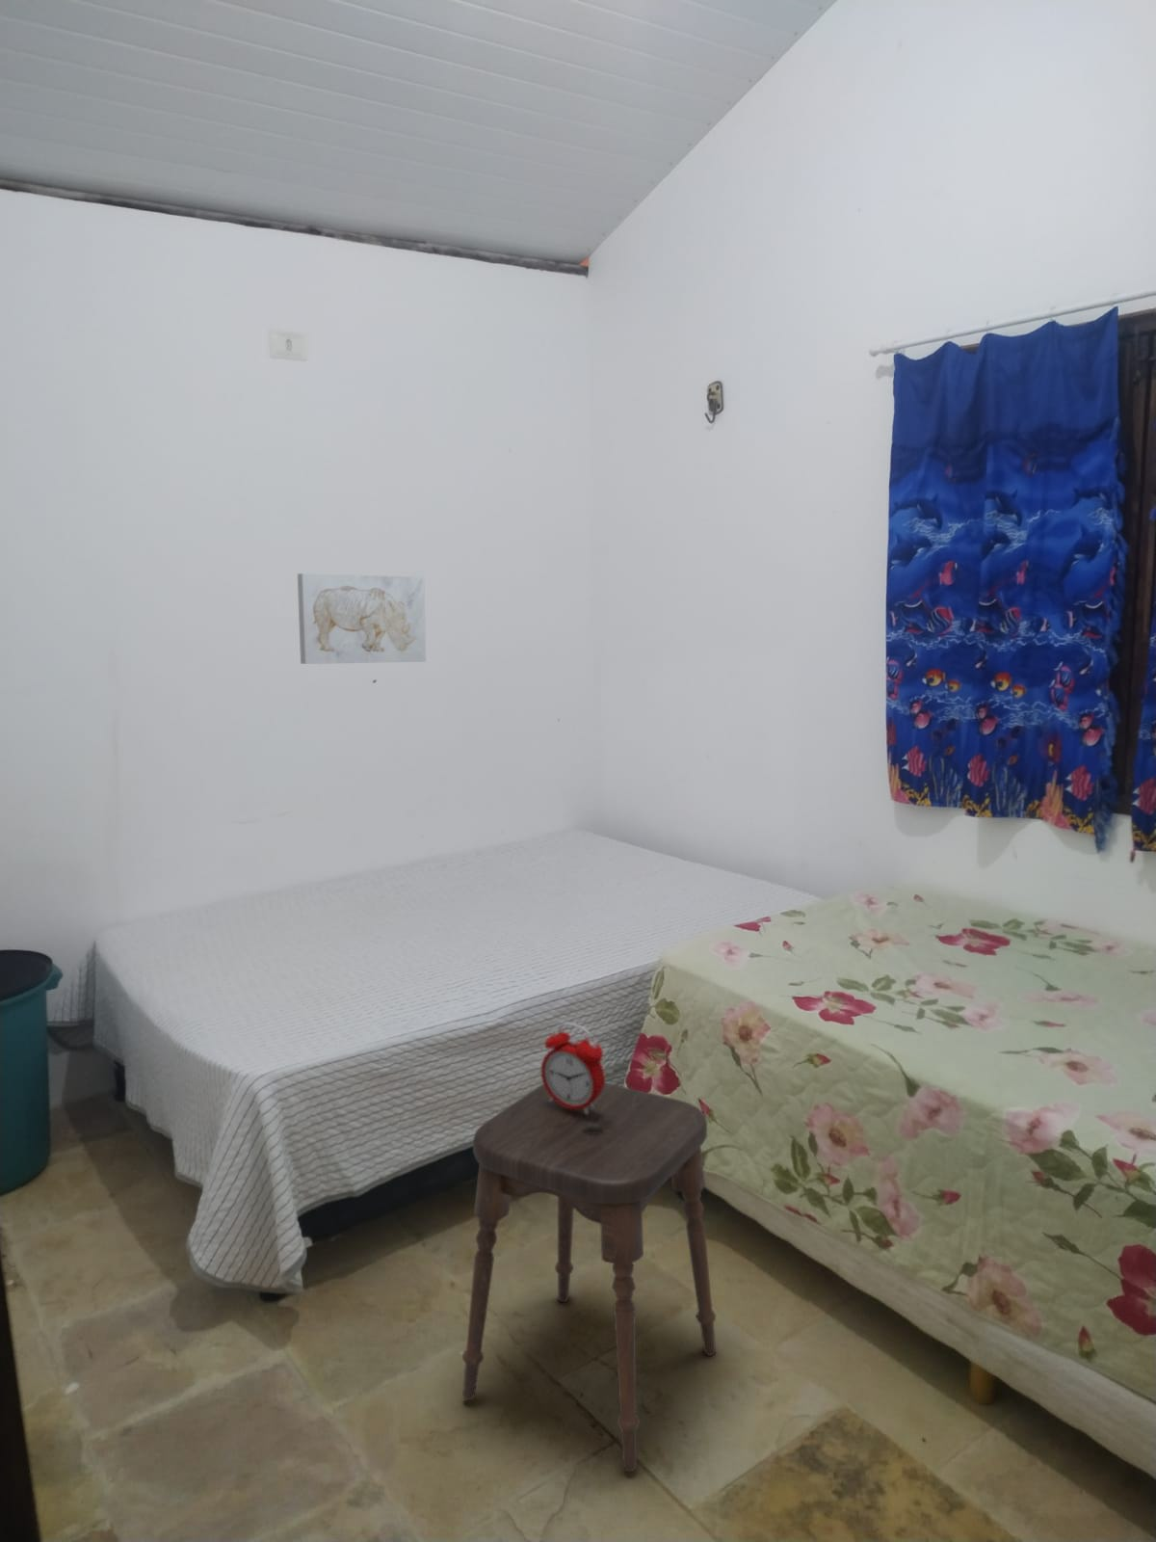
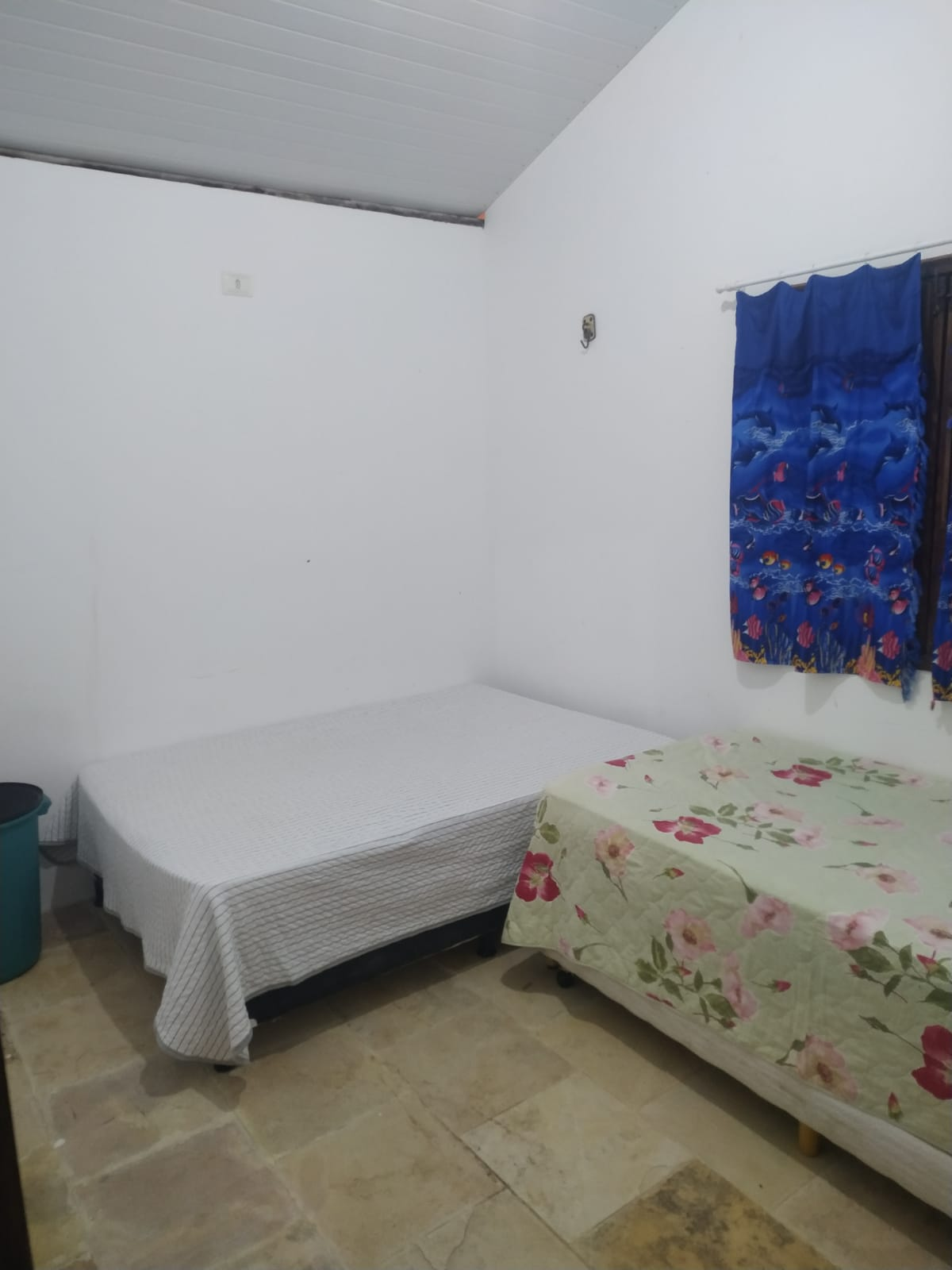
- alarm clock [540,1021,606,1115]
- stool [461,1082,716,1473]
- wall art [296,572,426,665]
